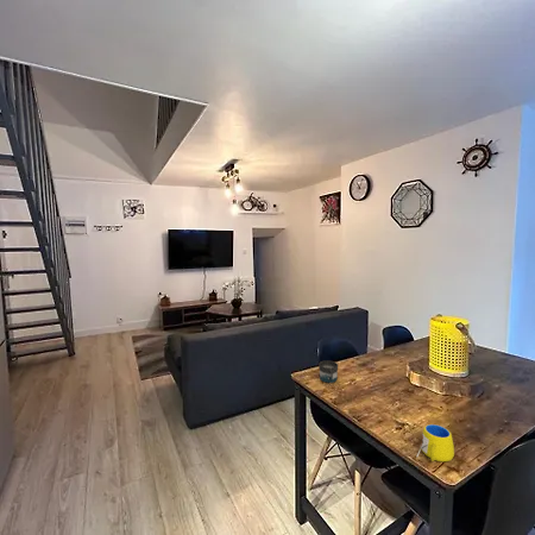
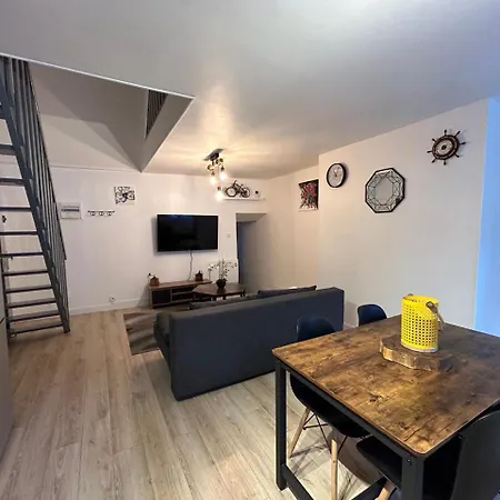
- mug [317,360,339,384]
- mug [416,423,455,462]
